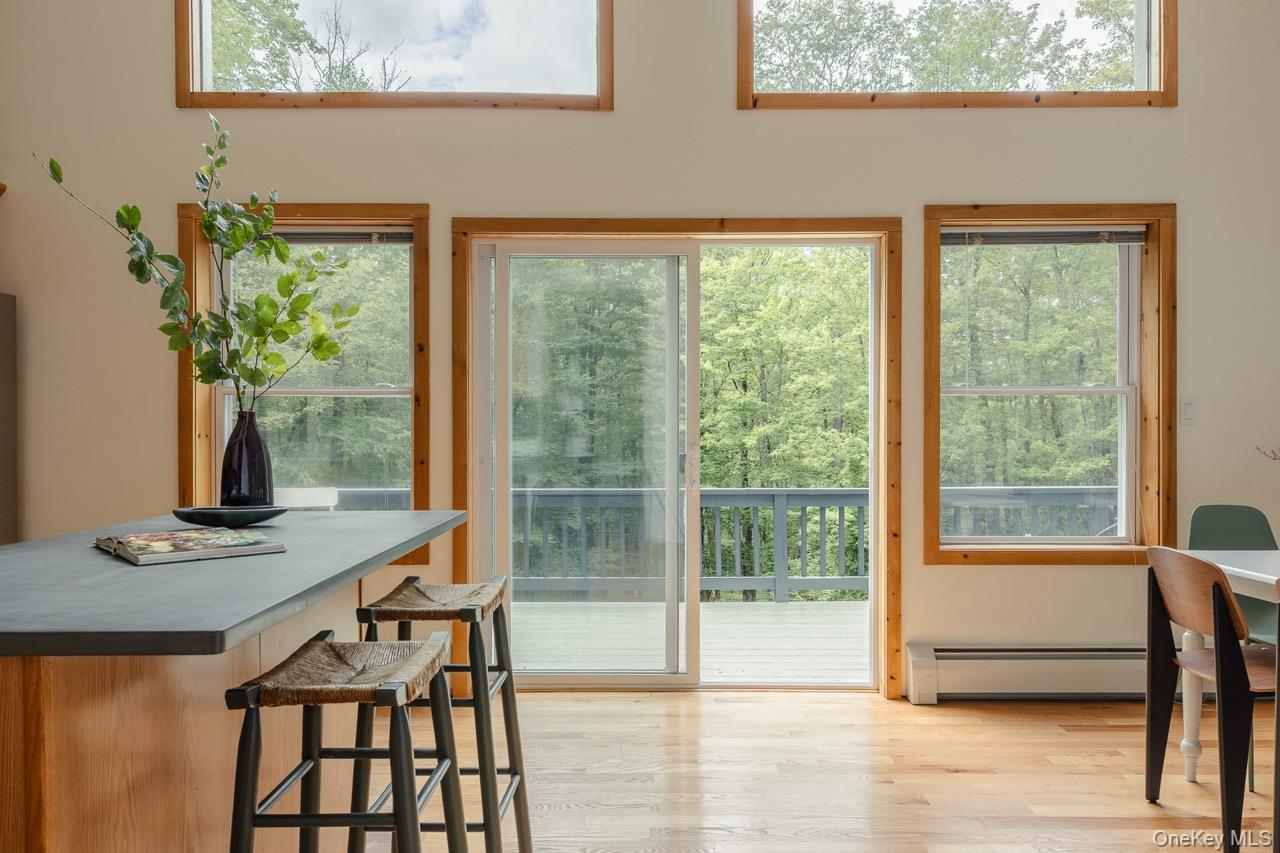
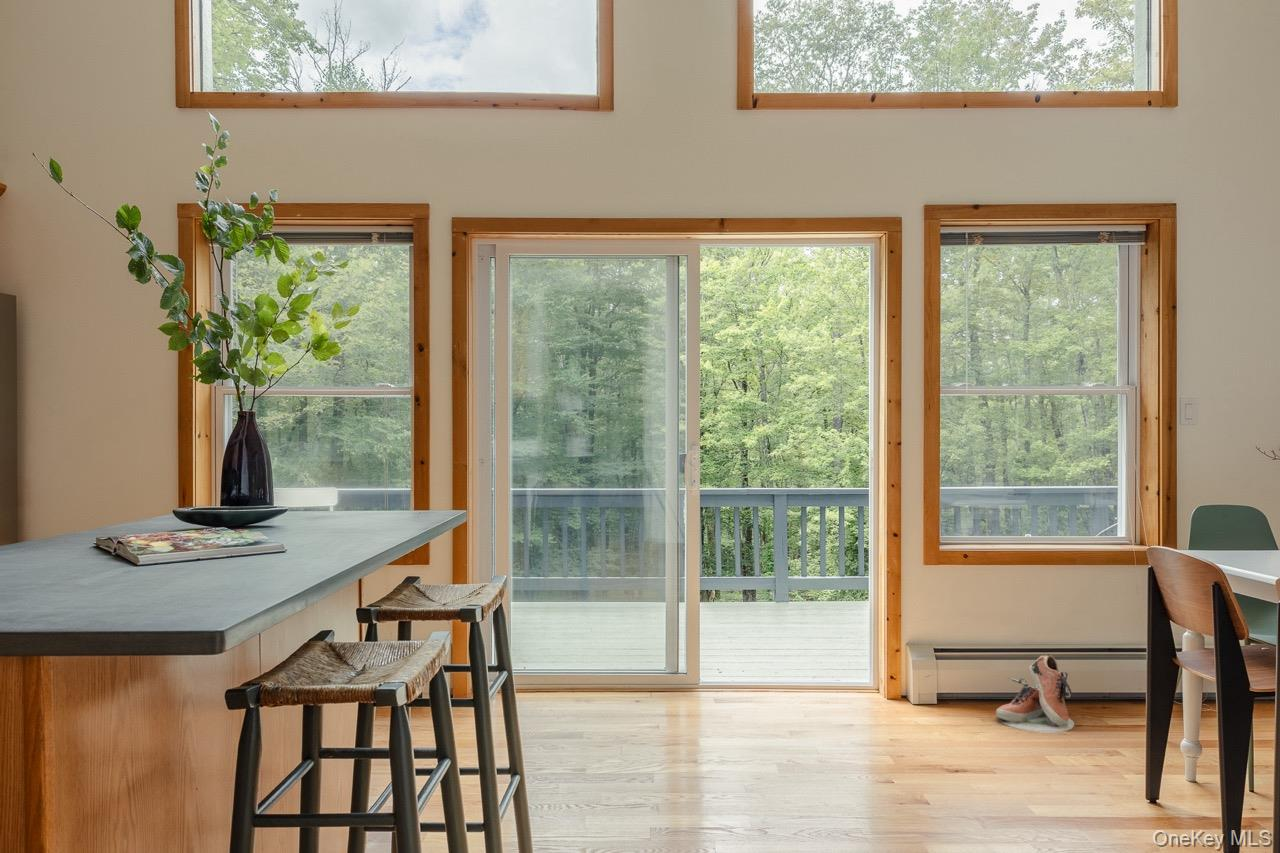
+ shoe [995,653,1075,734]
